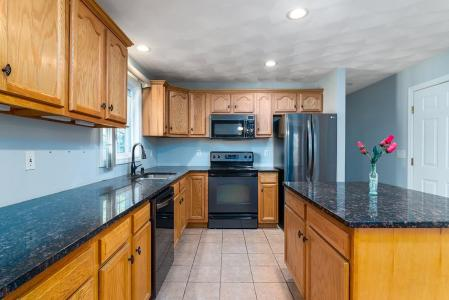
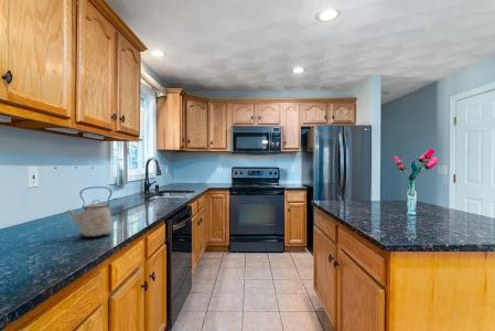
+ kettle [64,185,114,238]
